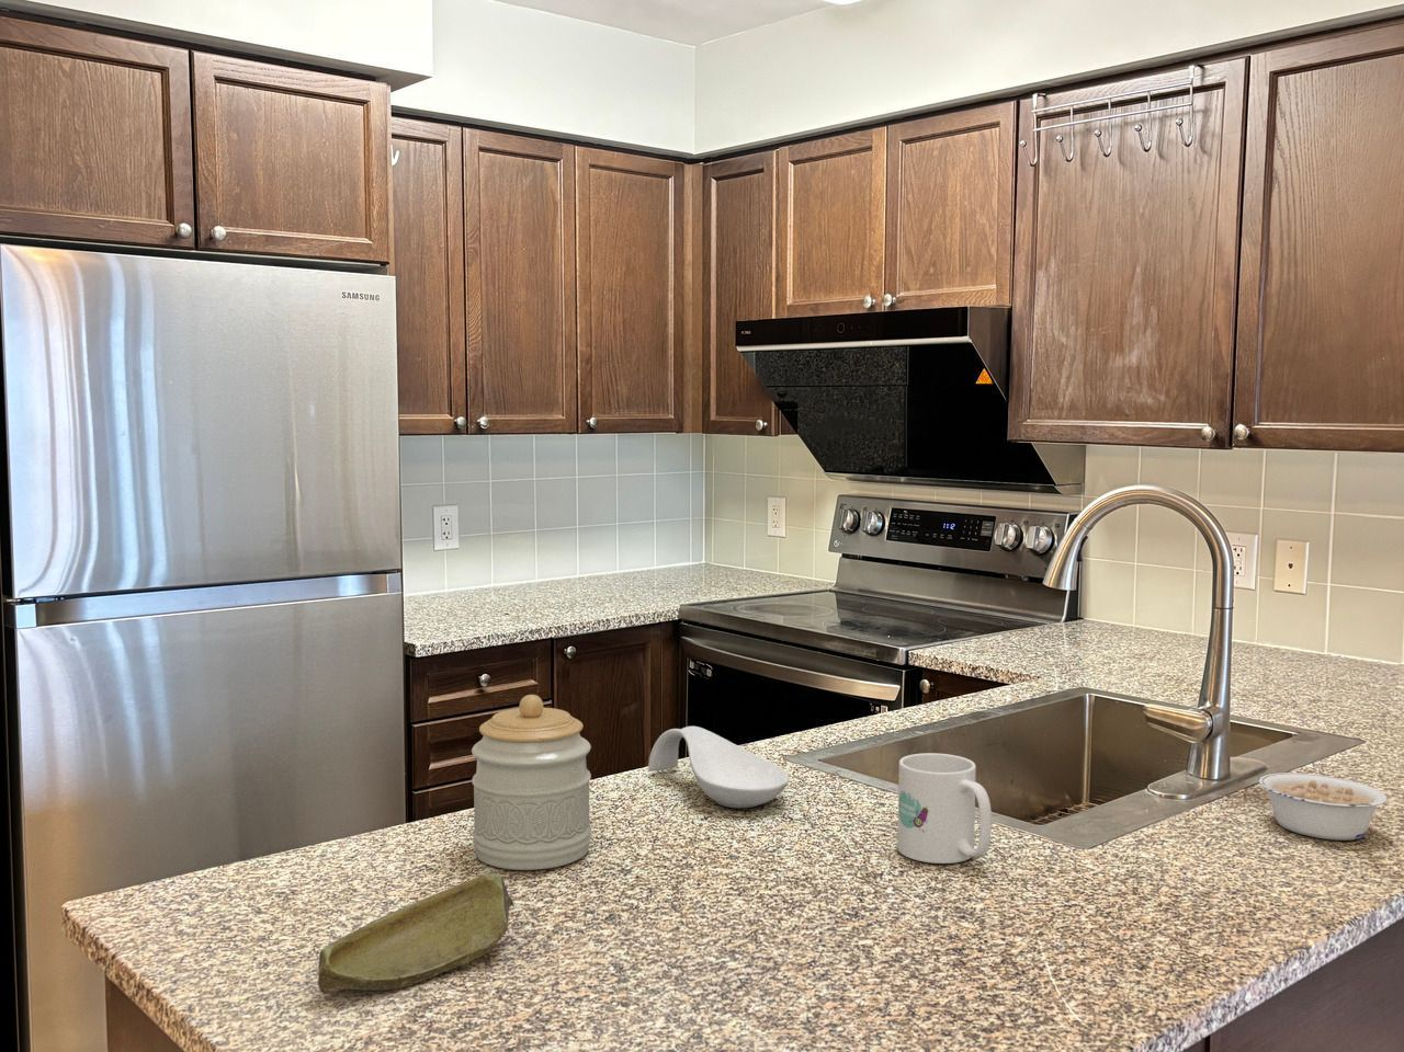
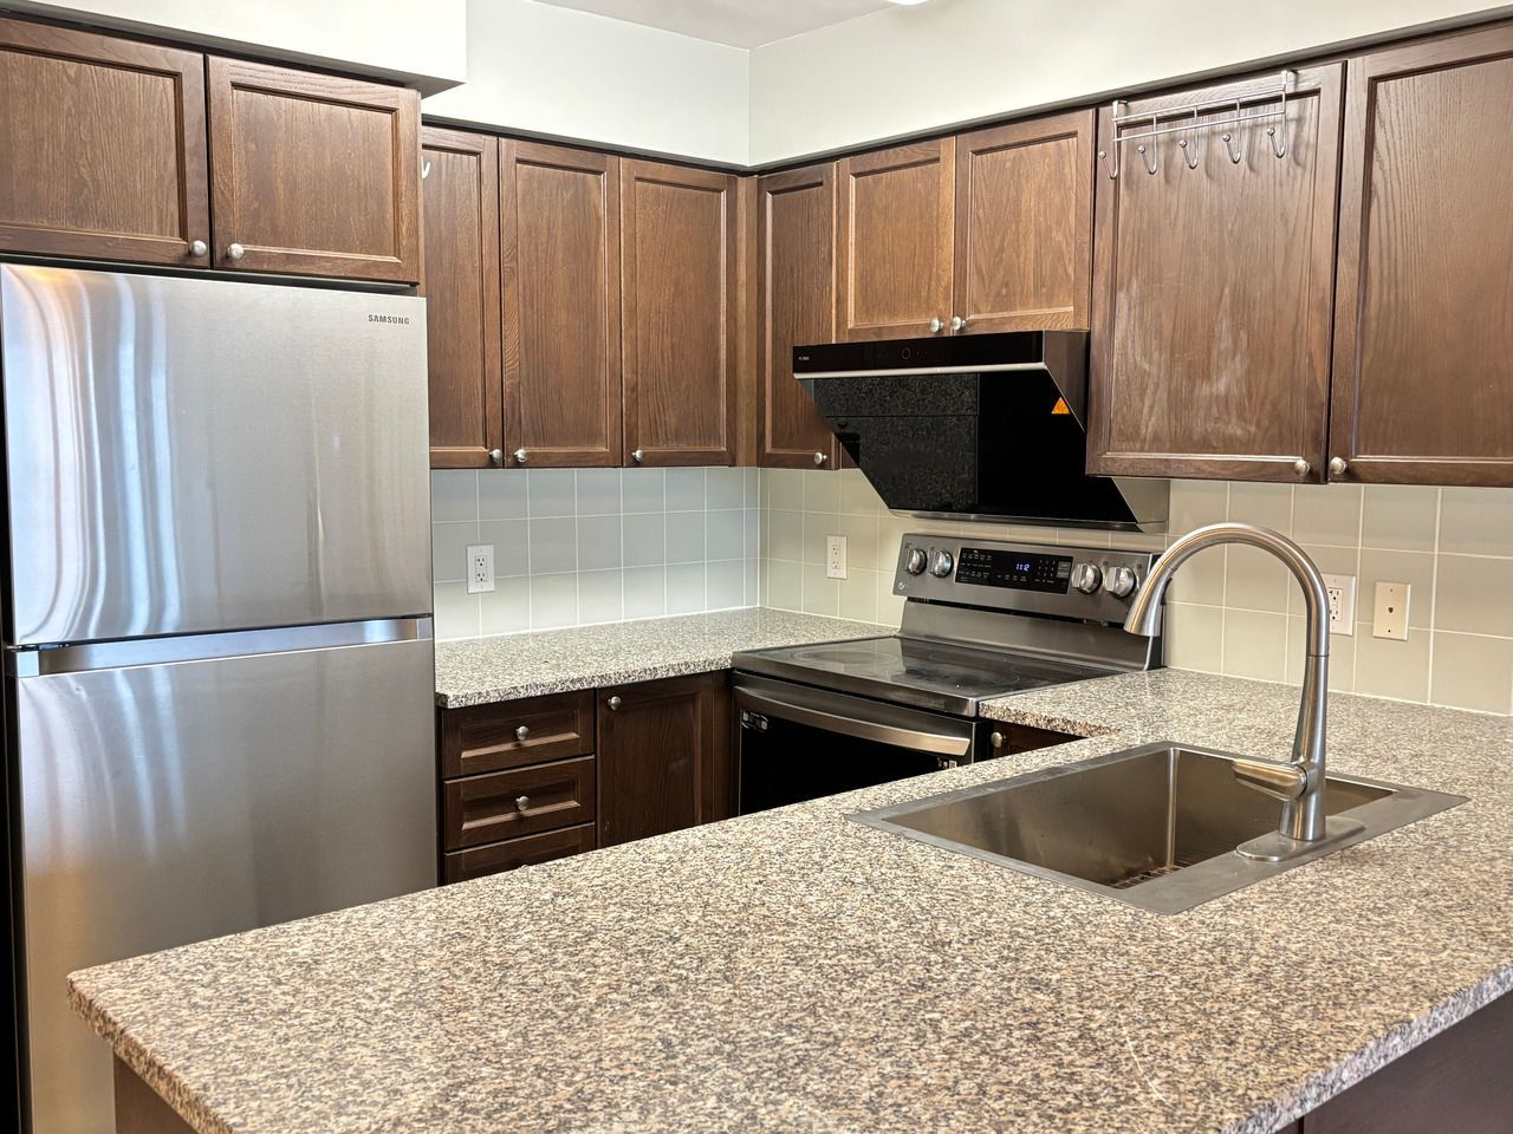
- legume [1258,771,1387,842]
- banana [317,872,514,995]
- spoon rest [647,725,789,809]
- mug [898,751,993,864]
- jar [471,694,593,871]
